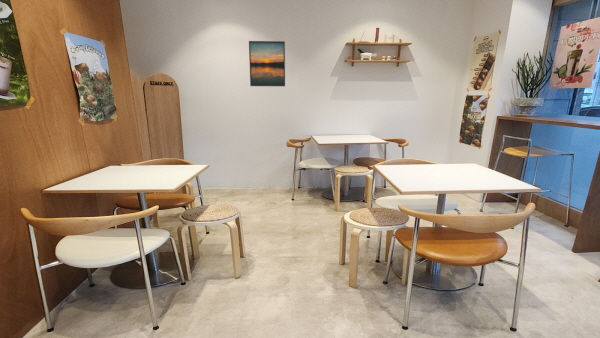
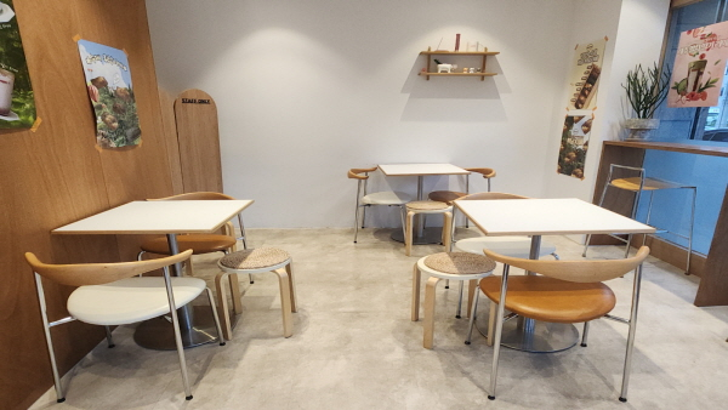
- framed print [248,40,286,87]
